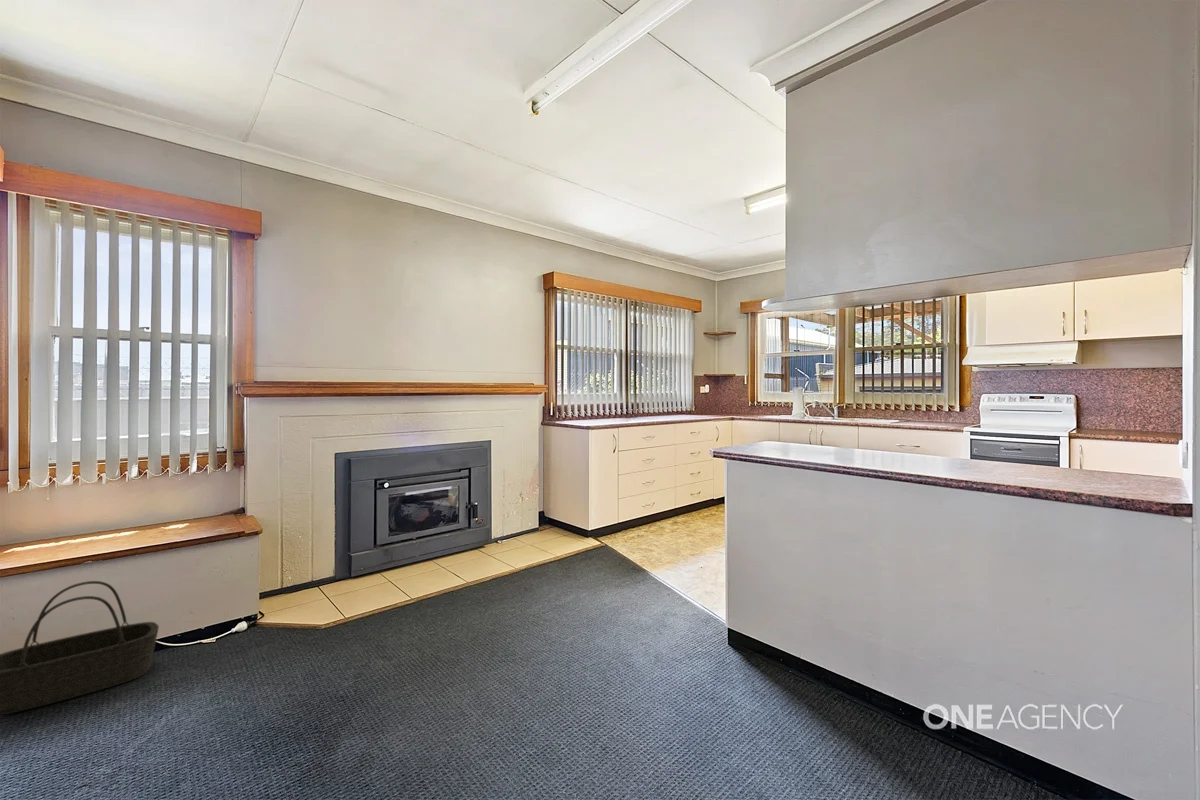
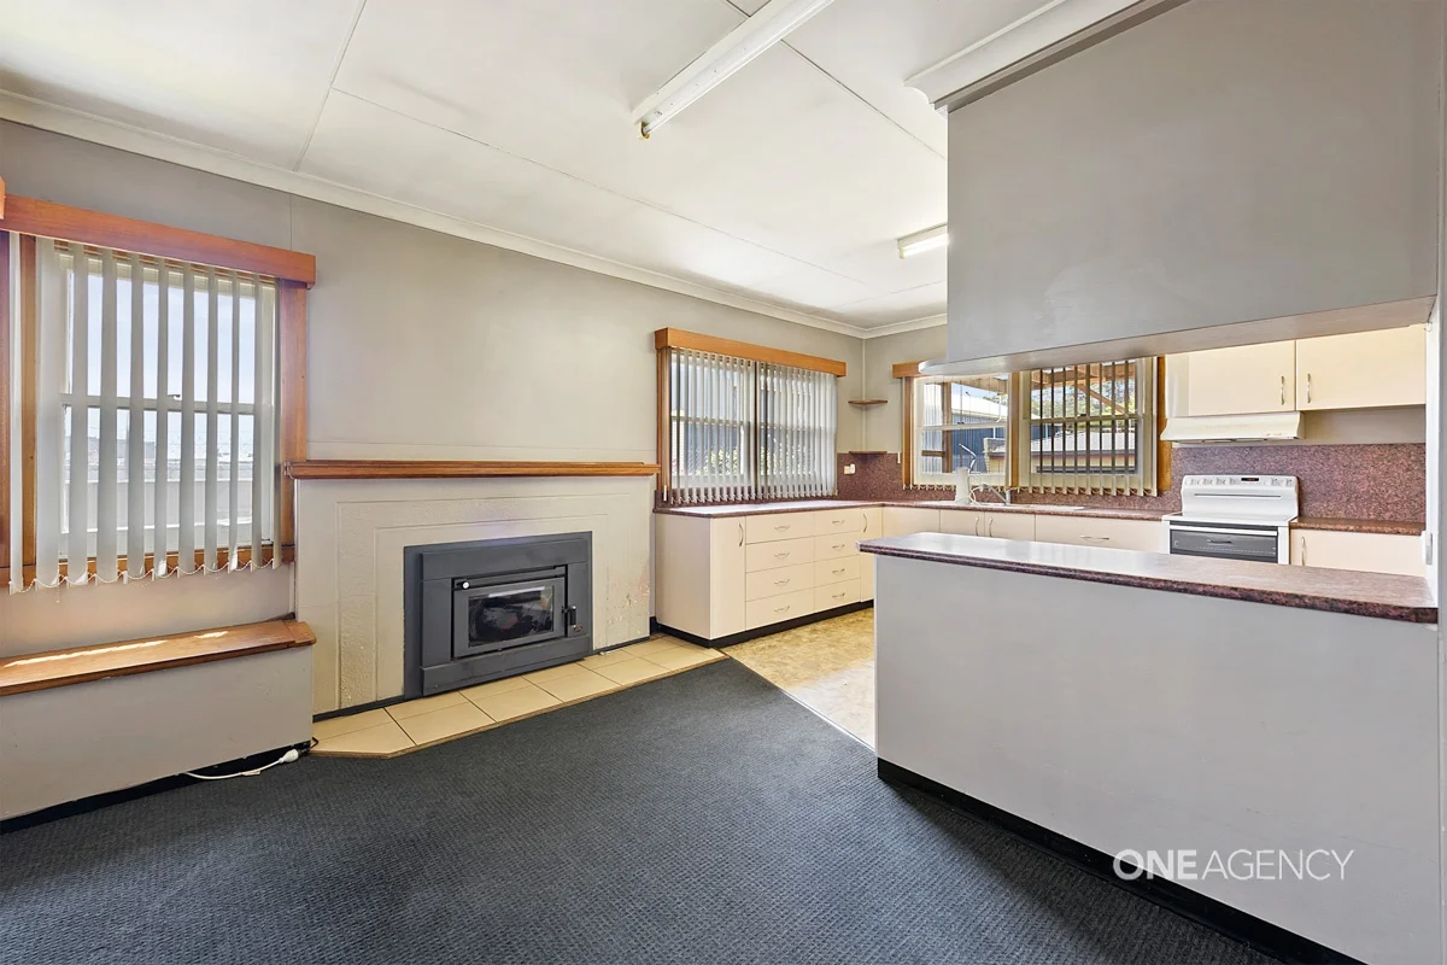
- basket [0,580,160,716]
